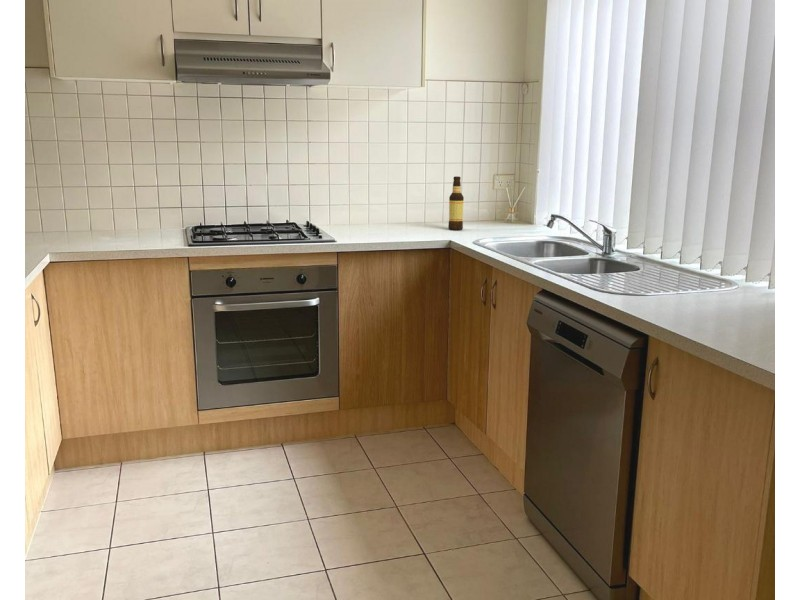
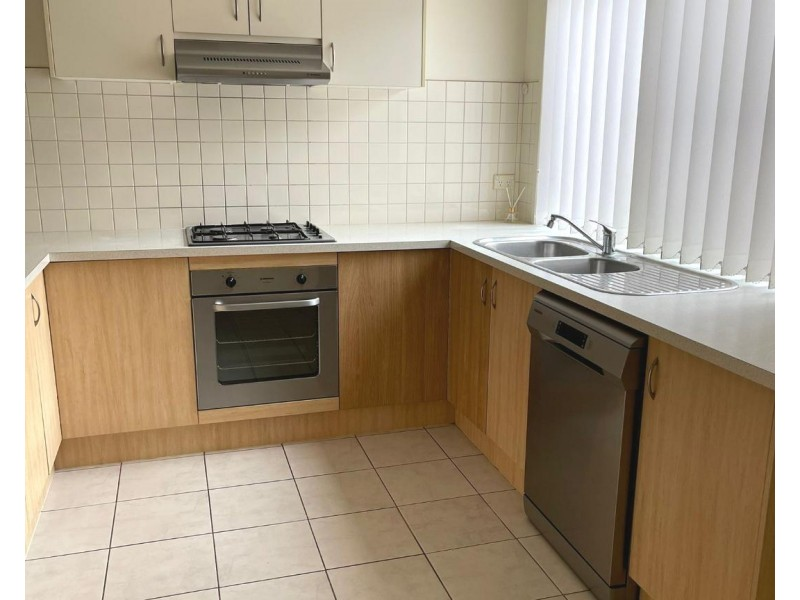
- bottle [447,175,465,231]
